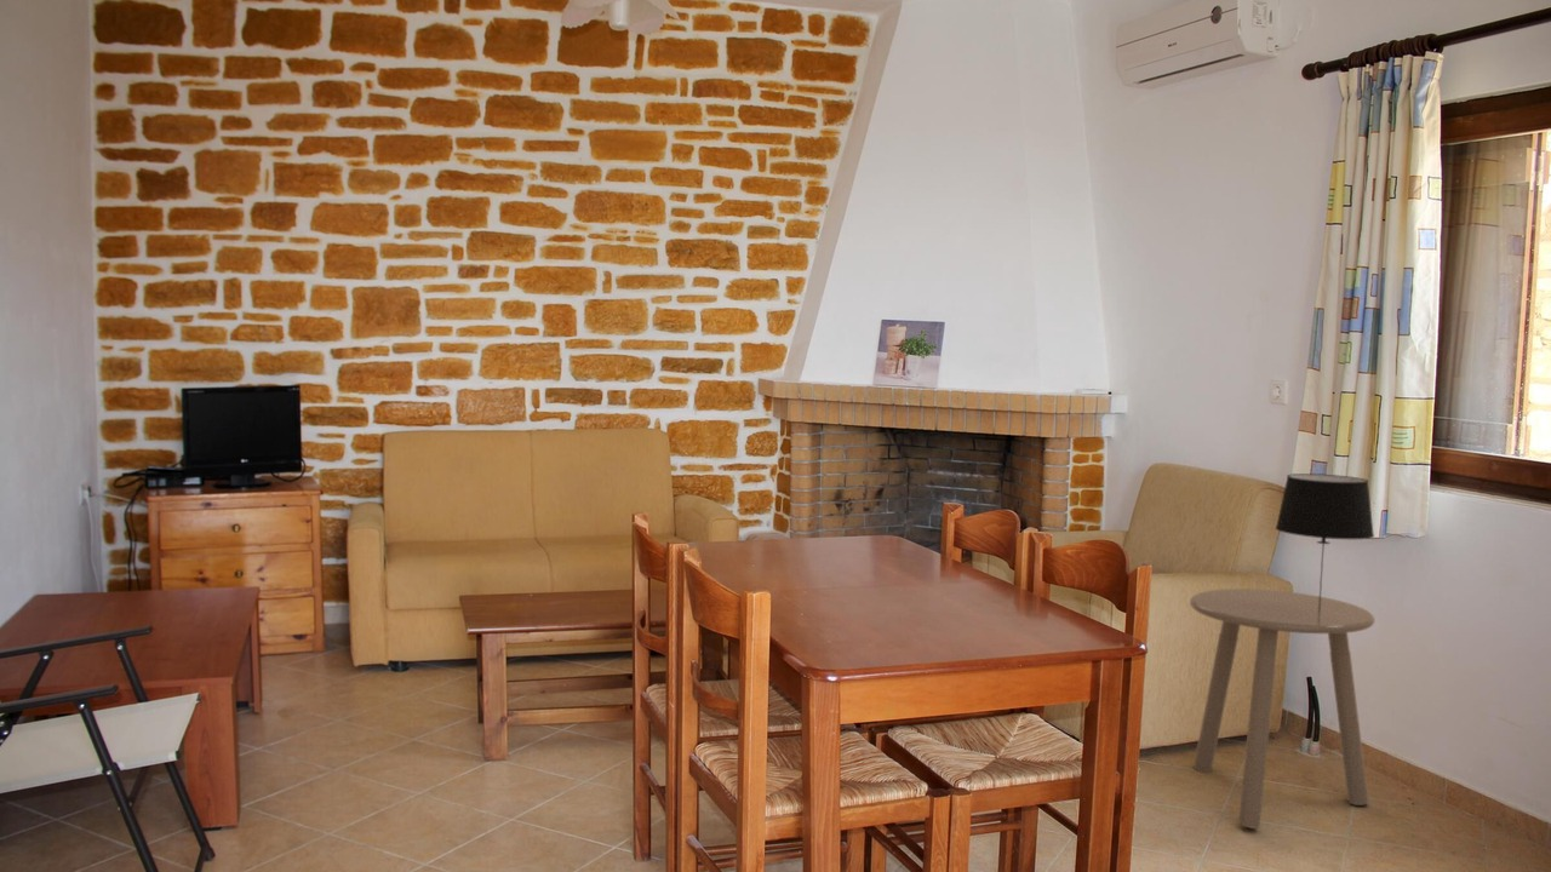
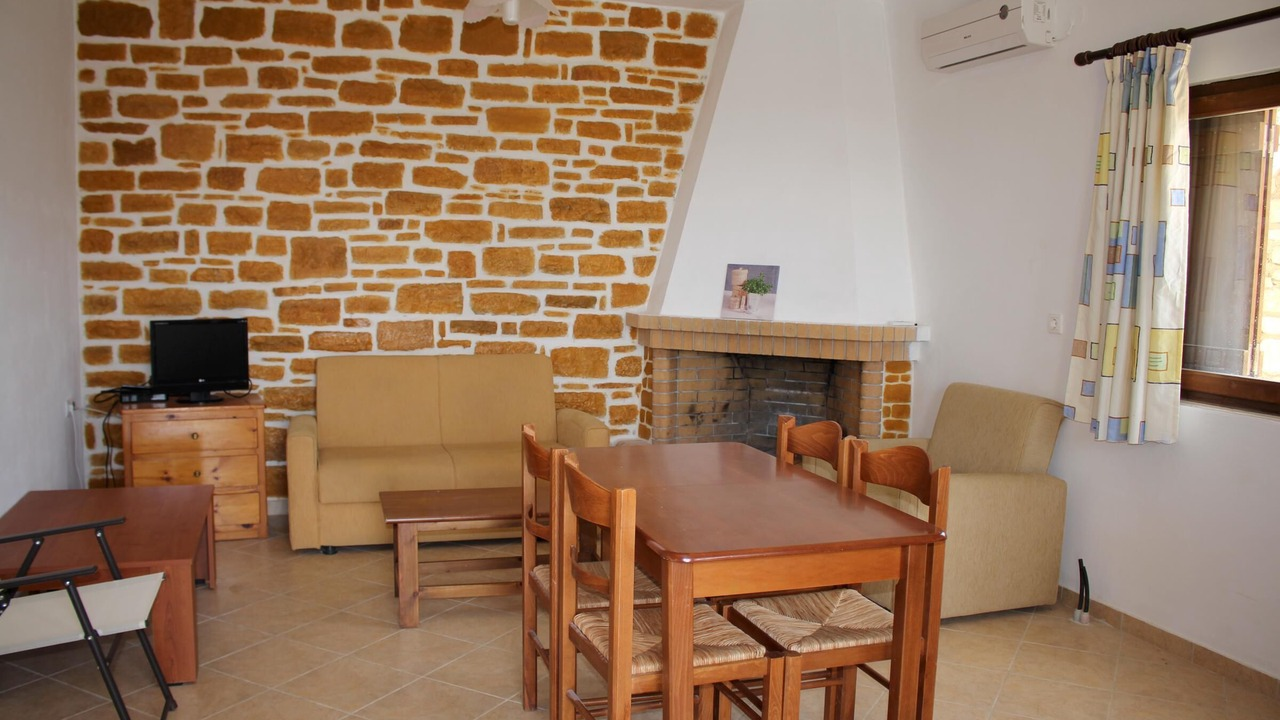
- side table [1189,587,1377,830]
- table lamp [1275,472,1375,612]
